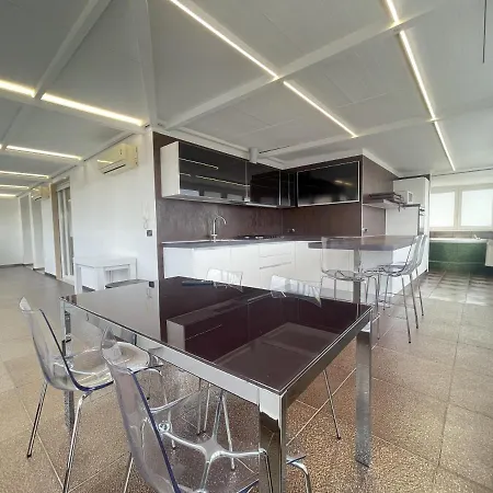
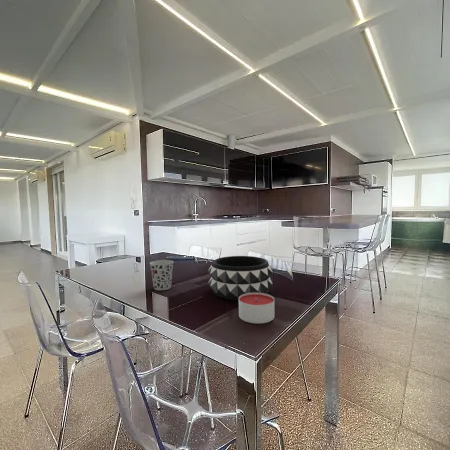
+ candle [238,293,275,324]
+ cup [149,259,174,291]
+ decorative bowl [207,255,274,301]
